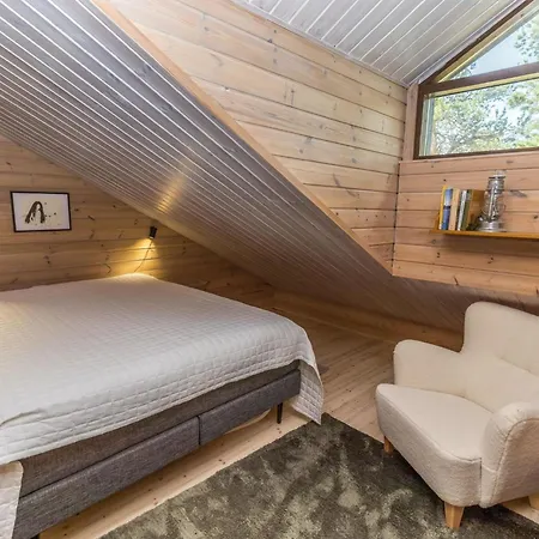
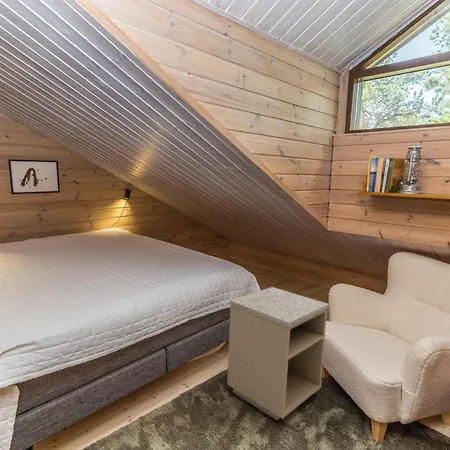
+ nightstand [226,286,330,421]
